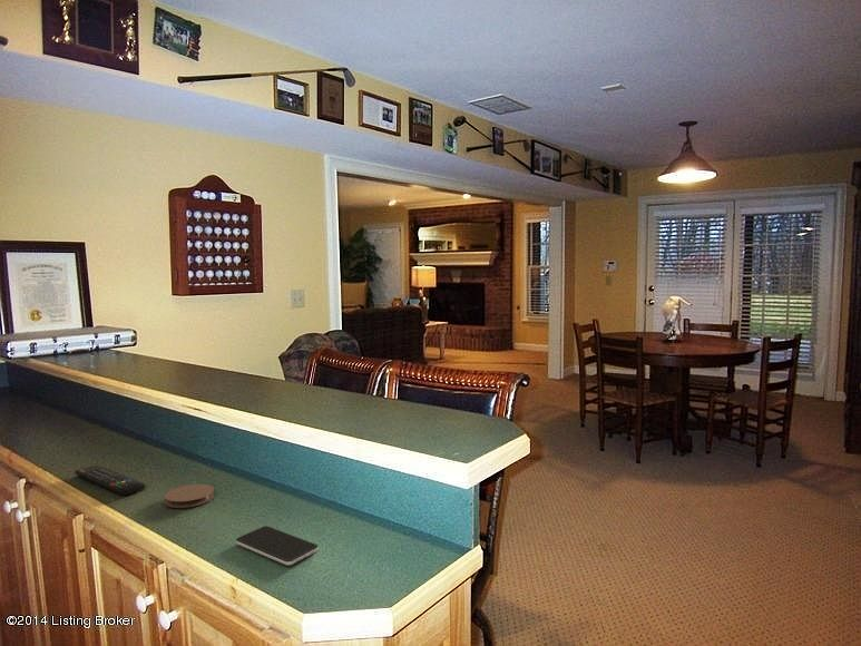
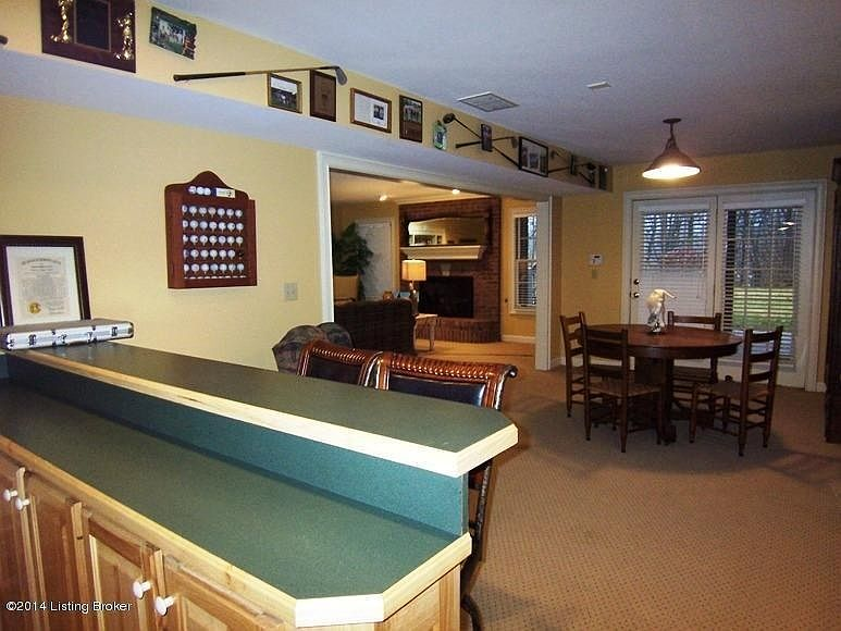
- coaster [164,483,215,509]
- remote control [74,464,147,496]
- smartphone [235,525,320,566]
